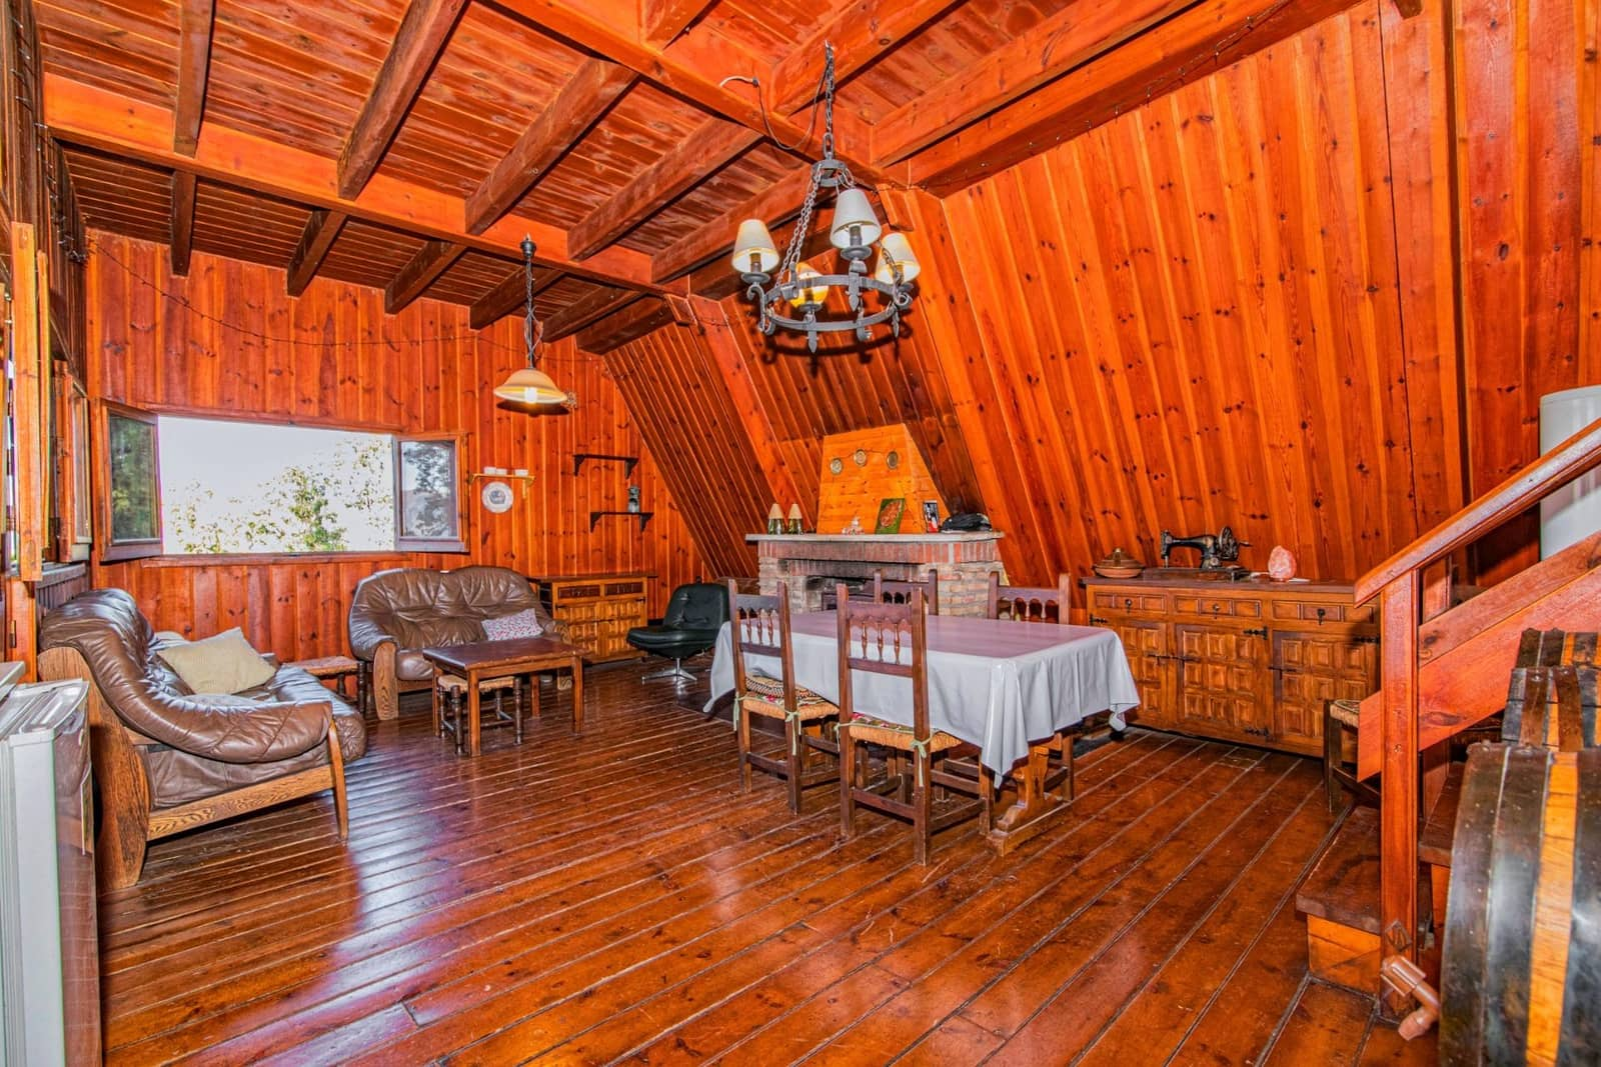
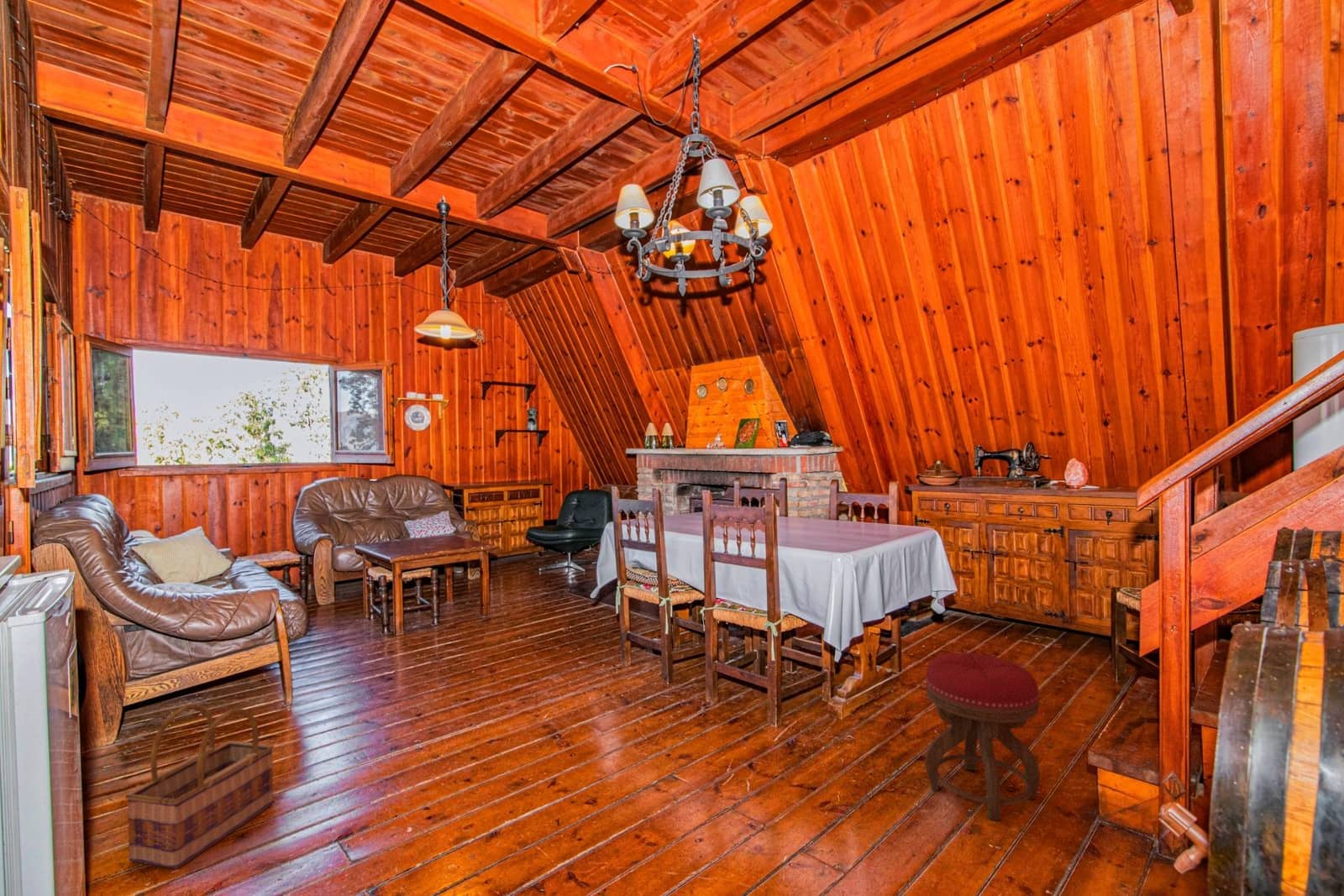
+ stool [924,652,1041,821]
+ basket [124,704,275,870]
